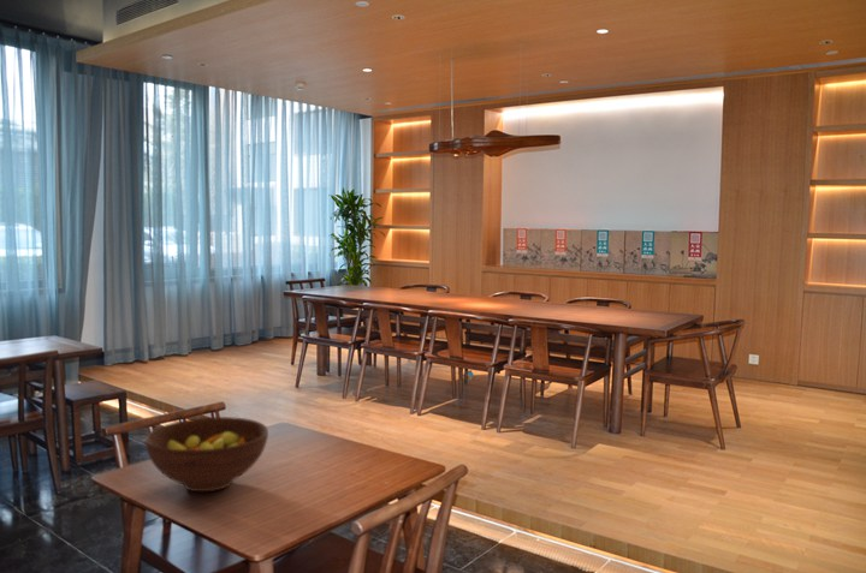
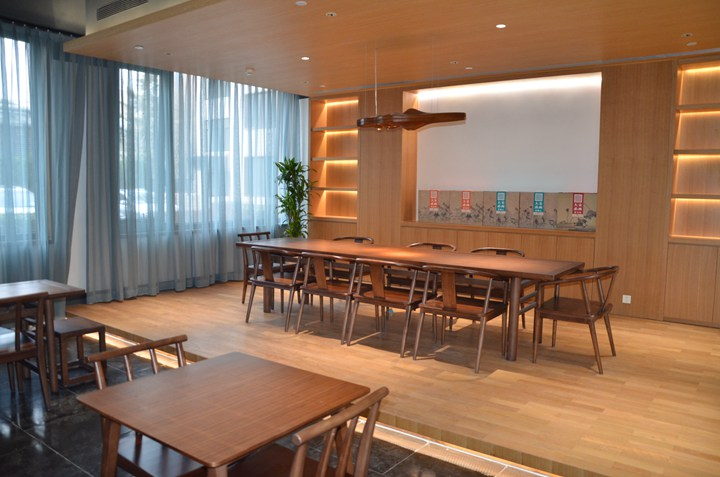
- fruit bowl [144,416,269,493]
